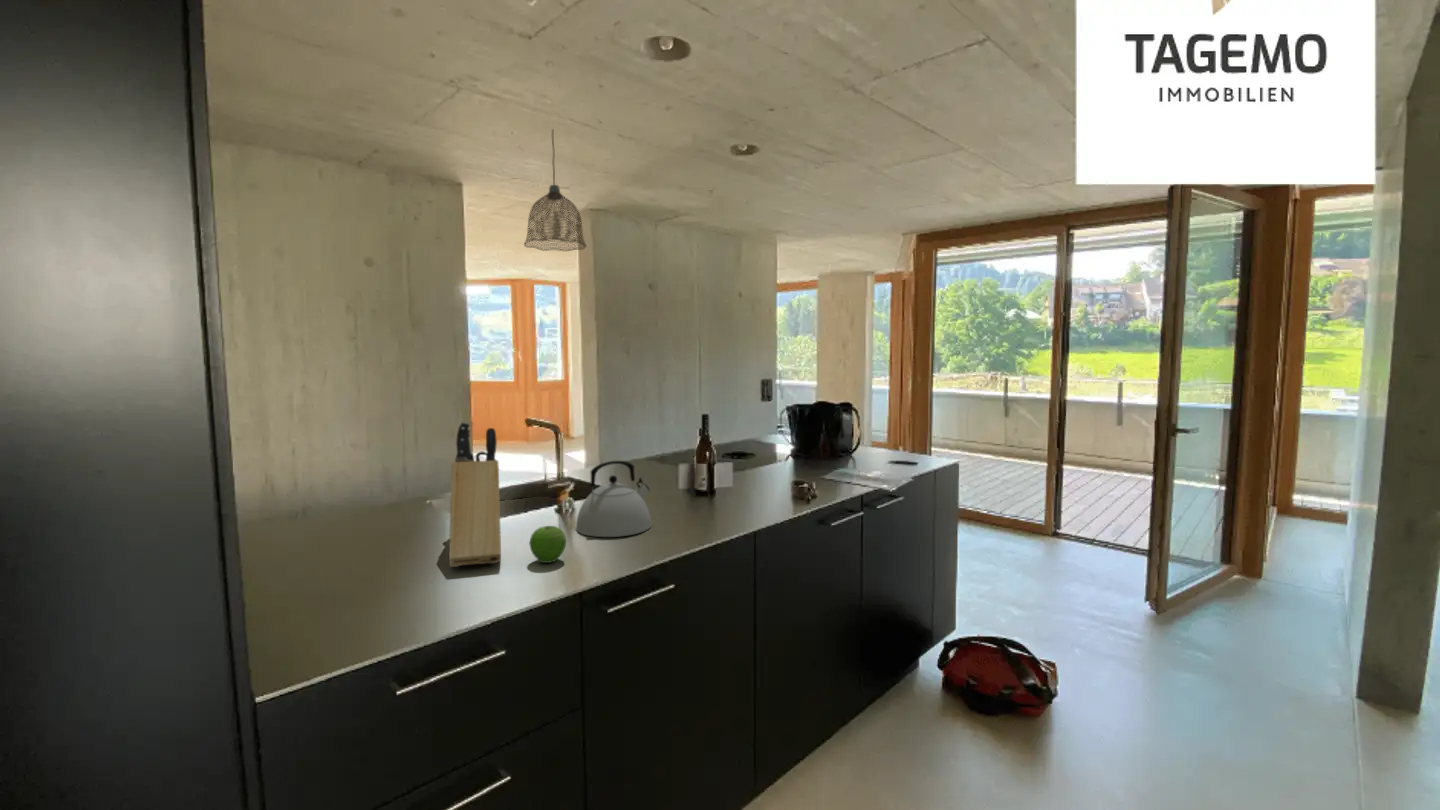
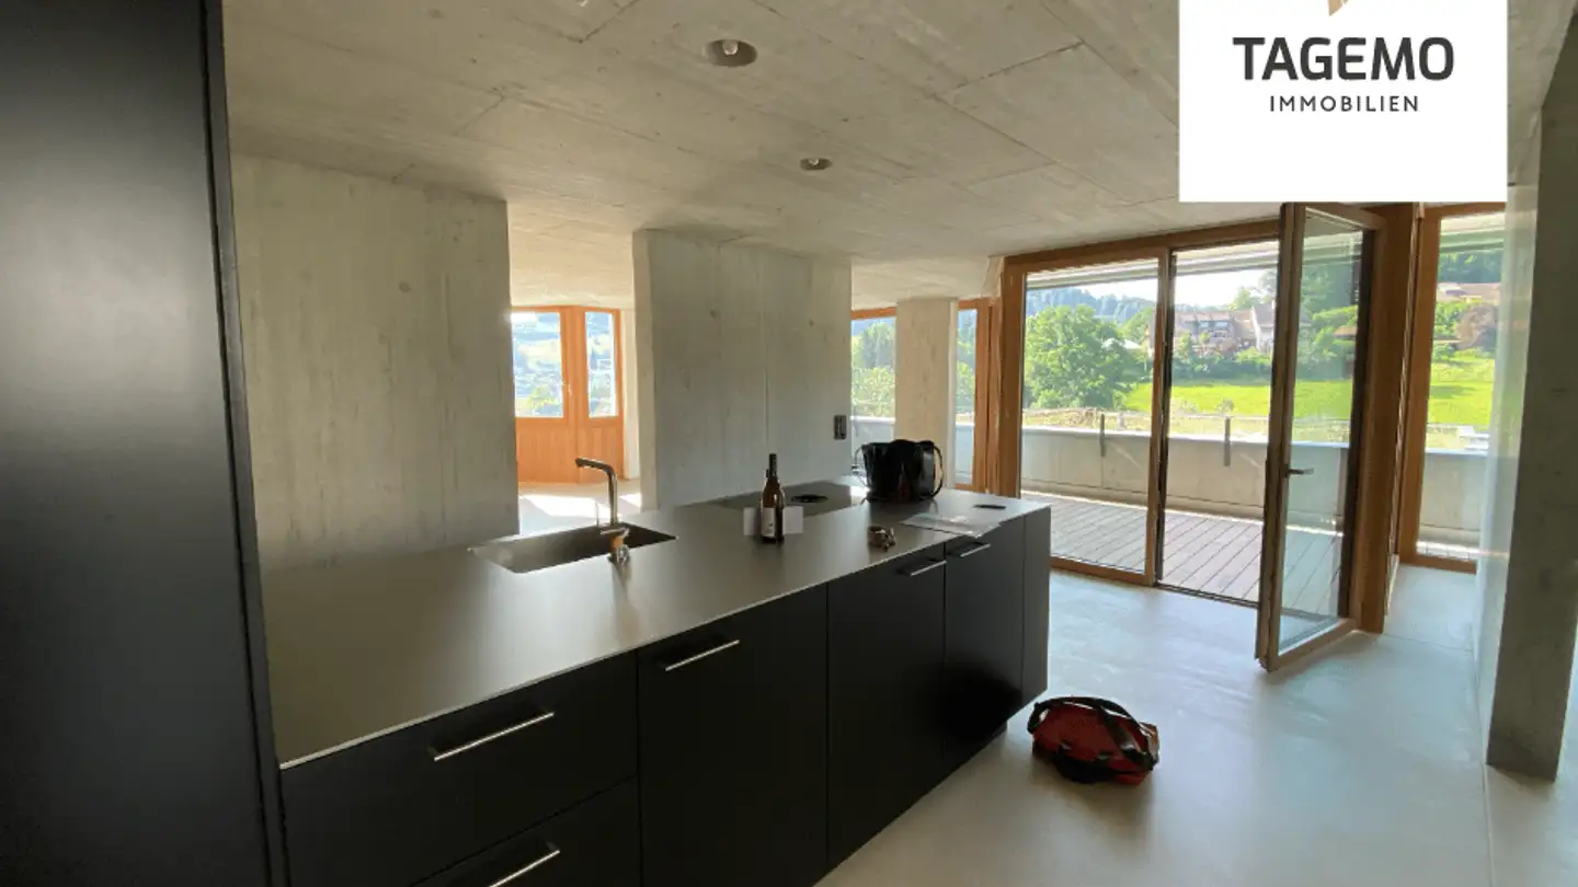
- kettle [575,460,652,538]
- fruit [529,525,567,564]
- pendant lamp [523,128,588,252]
- knife block [448,421,502,568]
